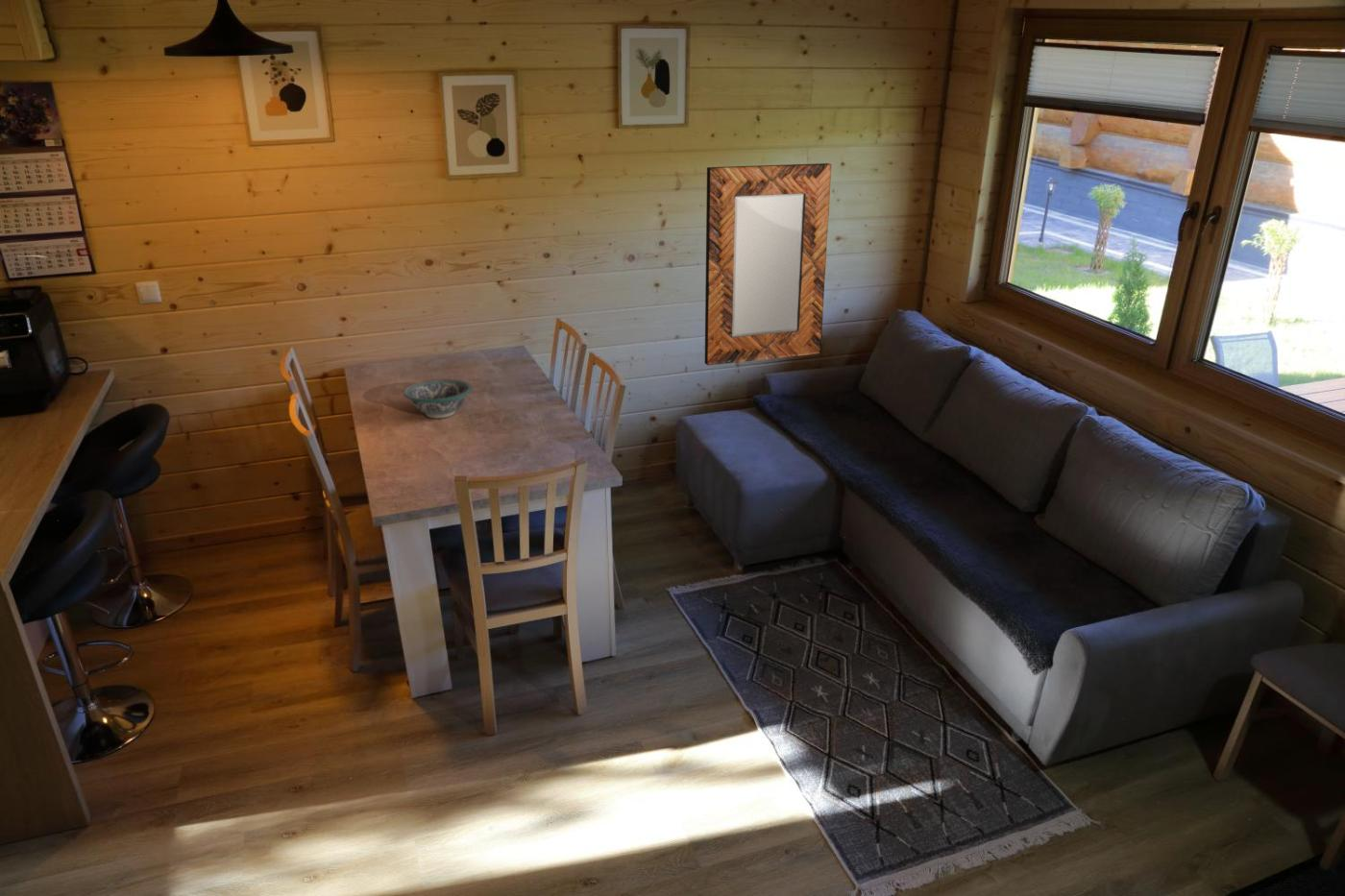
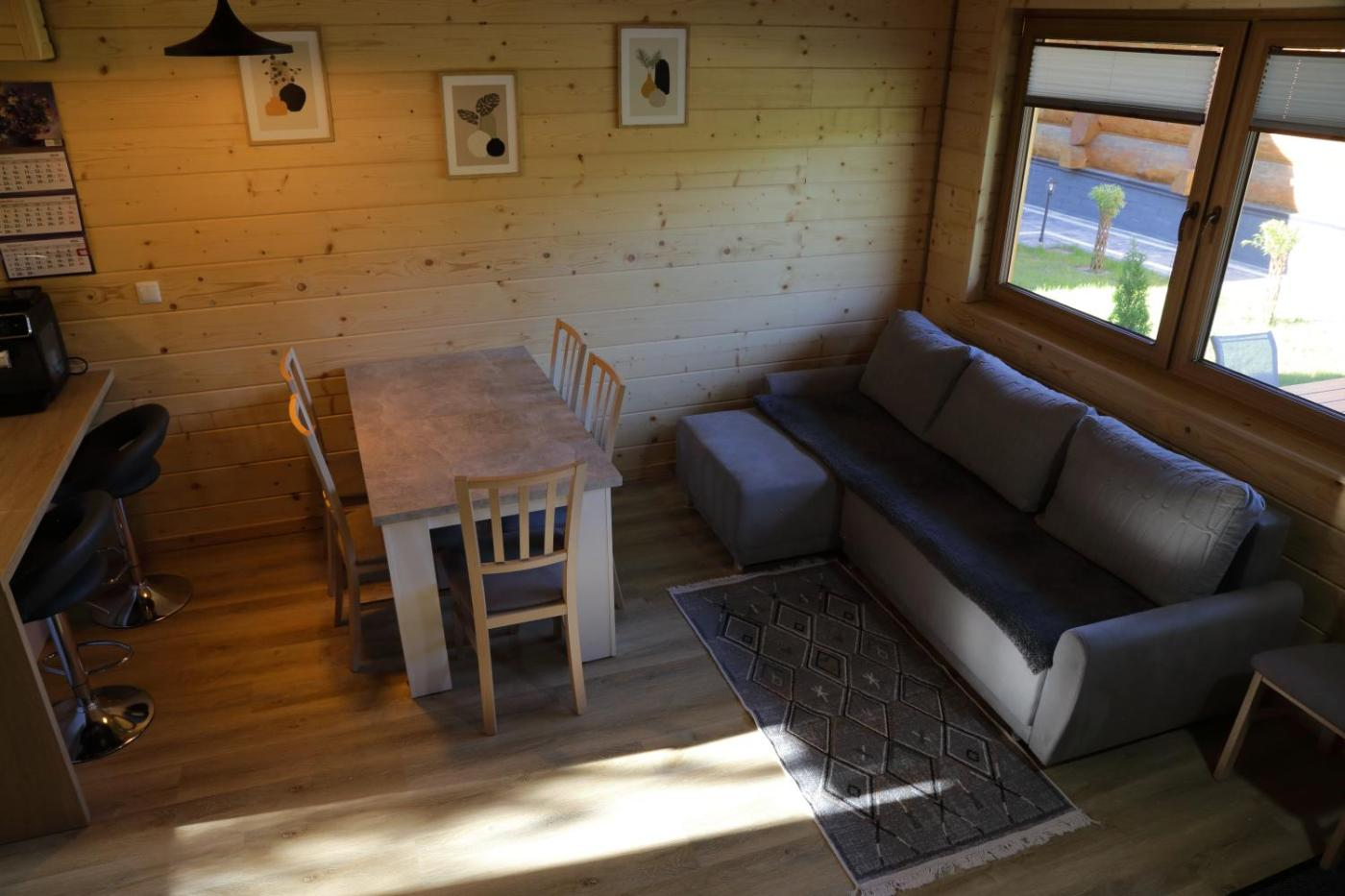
- bowl [402,378,474,420]
- home mirror [704,162,832,366]
